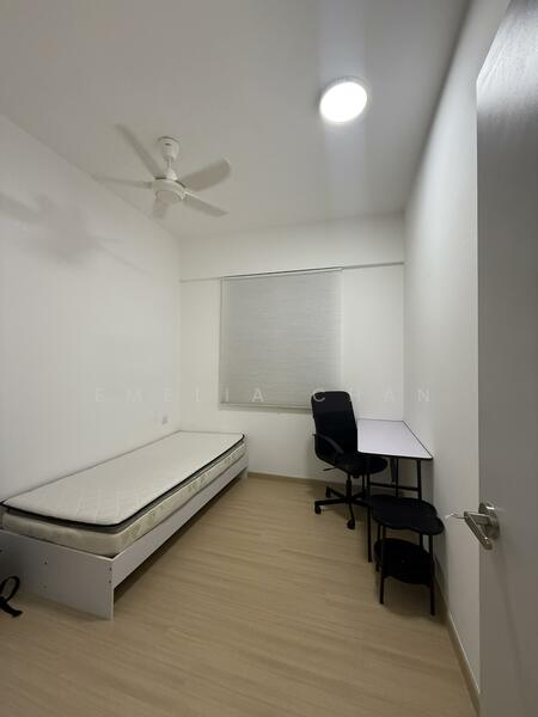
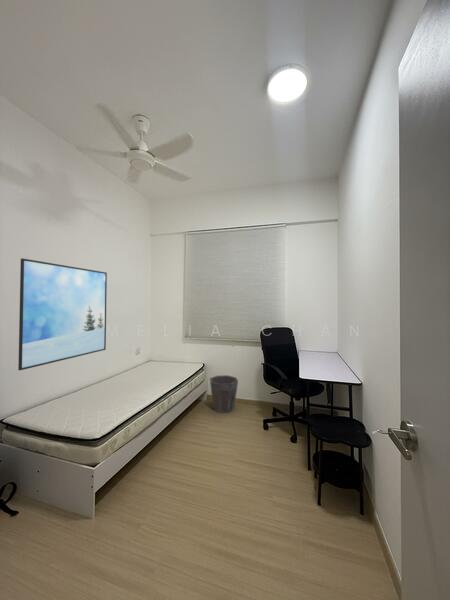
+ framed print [17,258,108,371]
+ waste bin [209,374,239,414]
